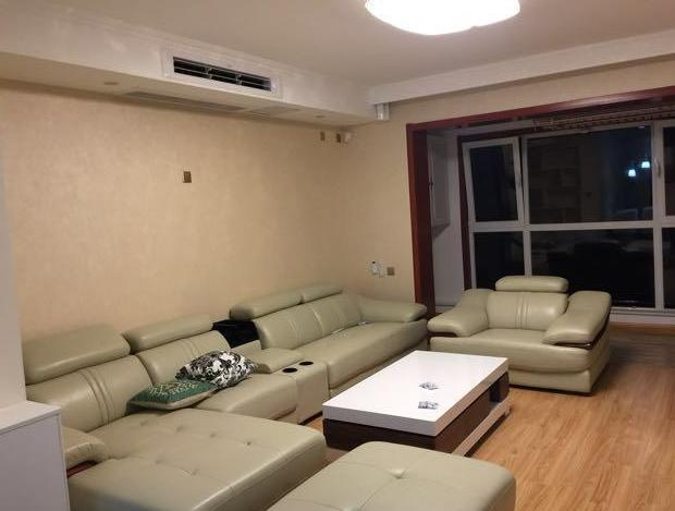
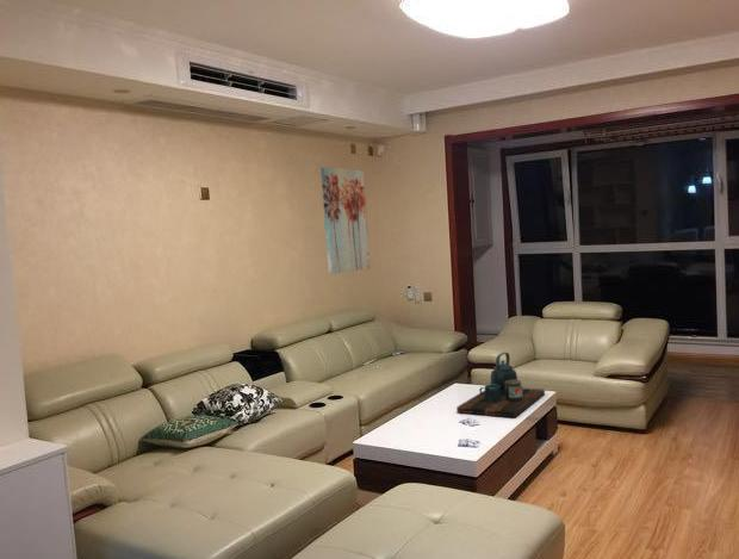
+ wall art [319,166,371,275]
+ tea set [455,352,546,420]
